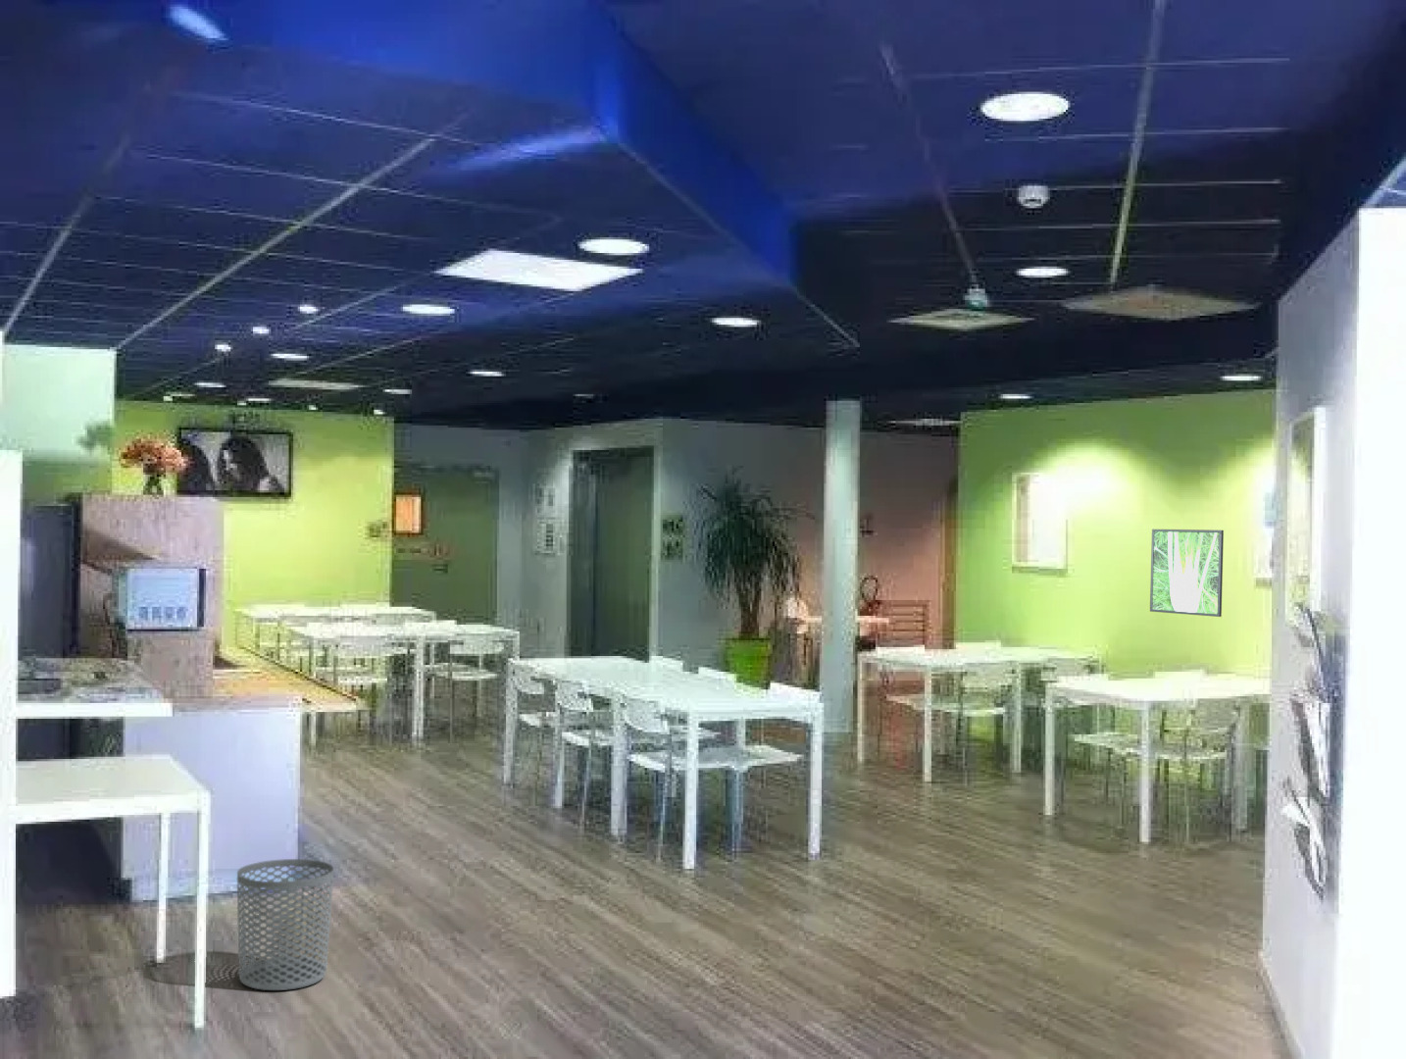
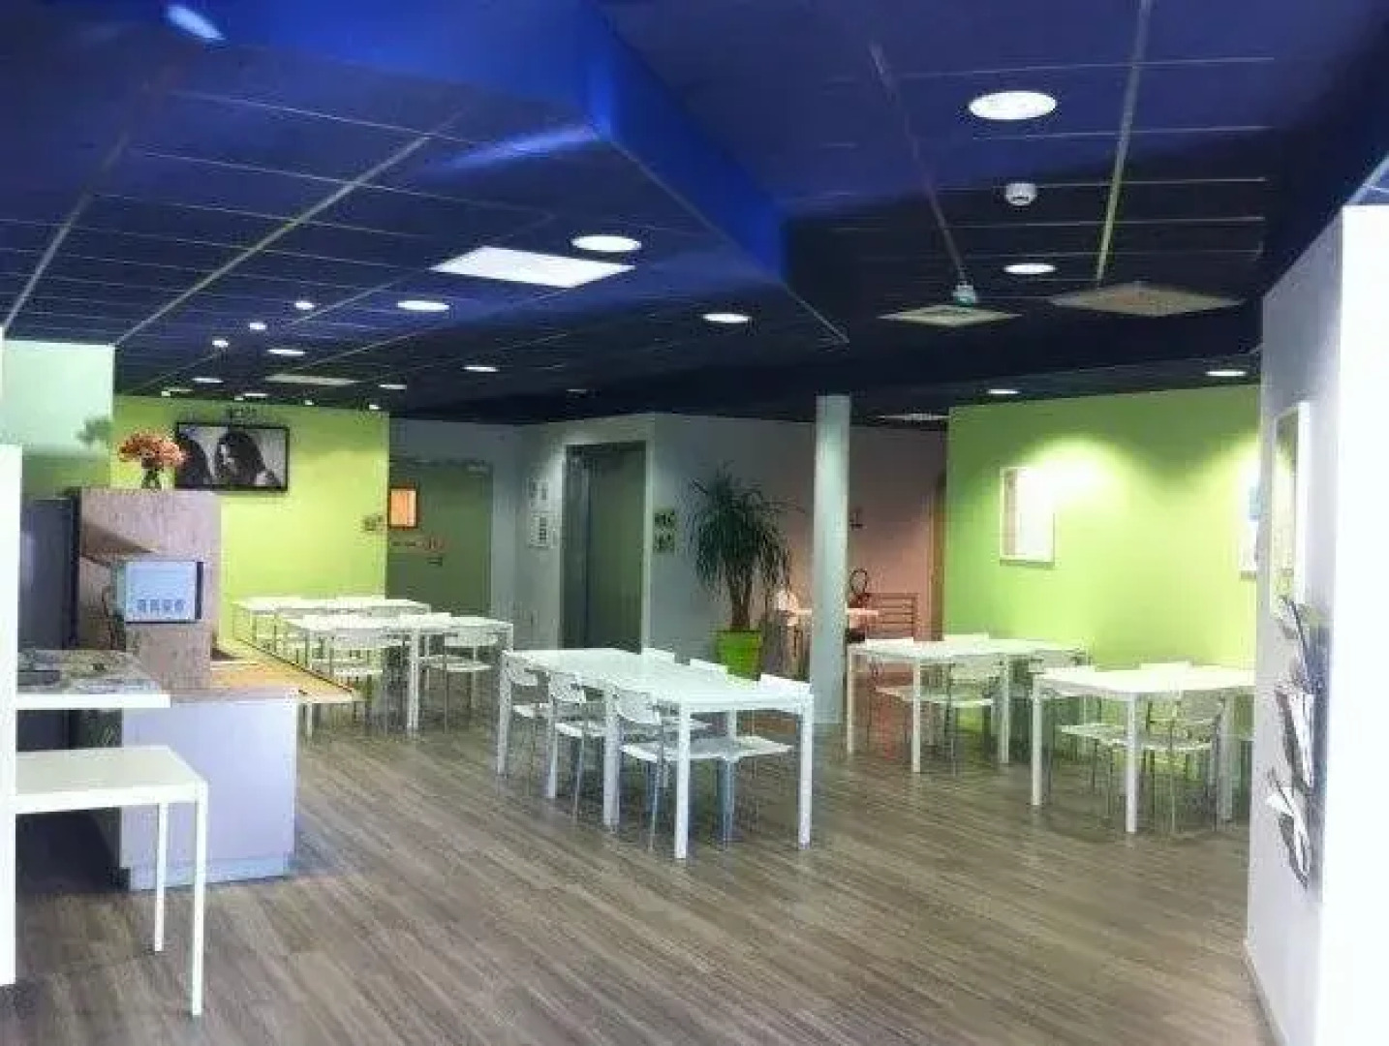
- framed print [1149,528,1225,617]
- waste bin [236,858,335,991]
